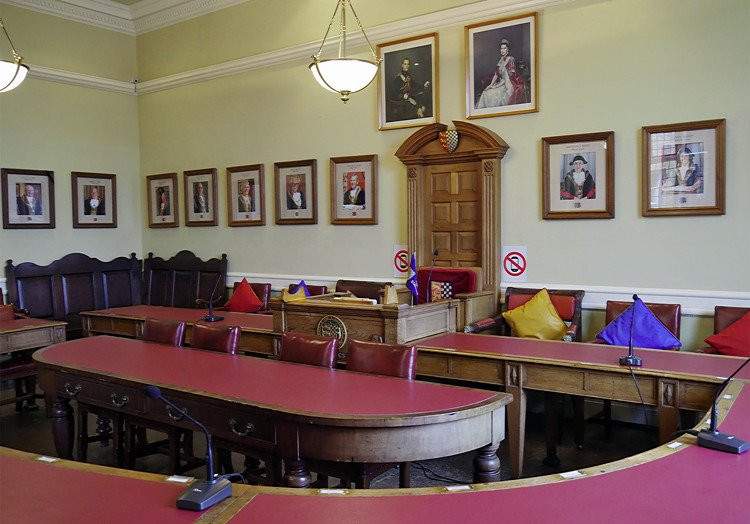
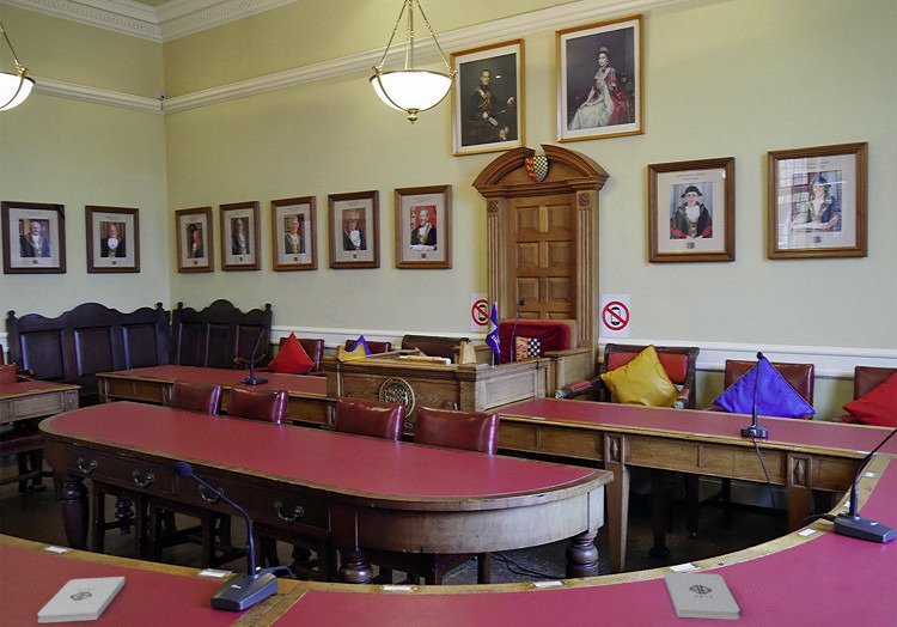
+ notepad [664,571,740,621]
+ notepad [36,576,126,623]
